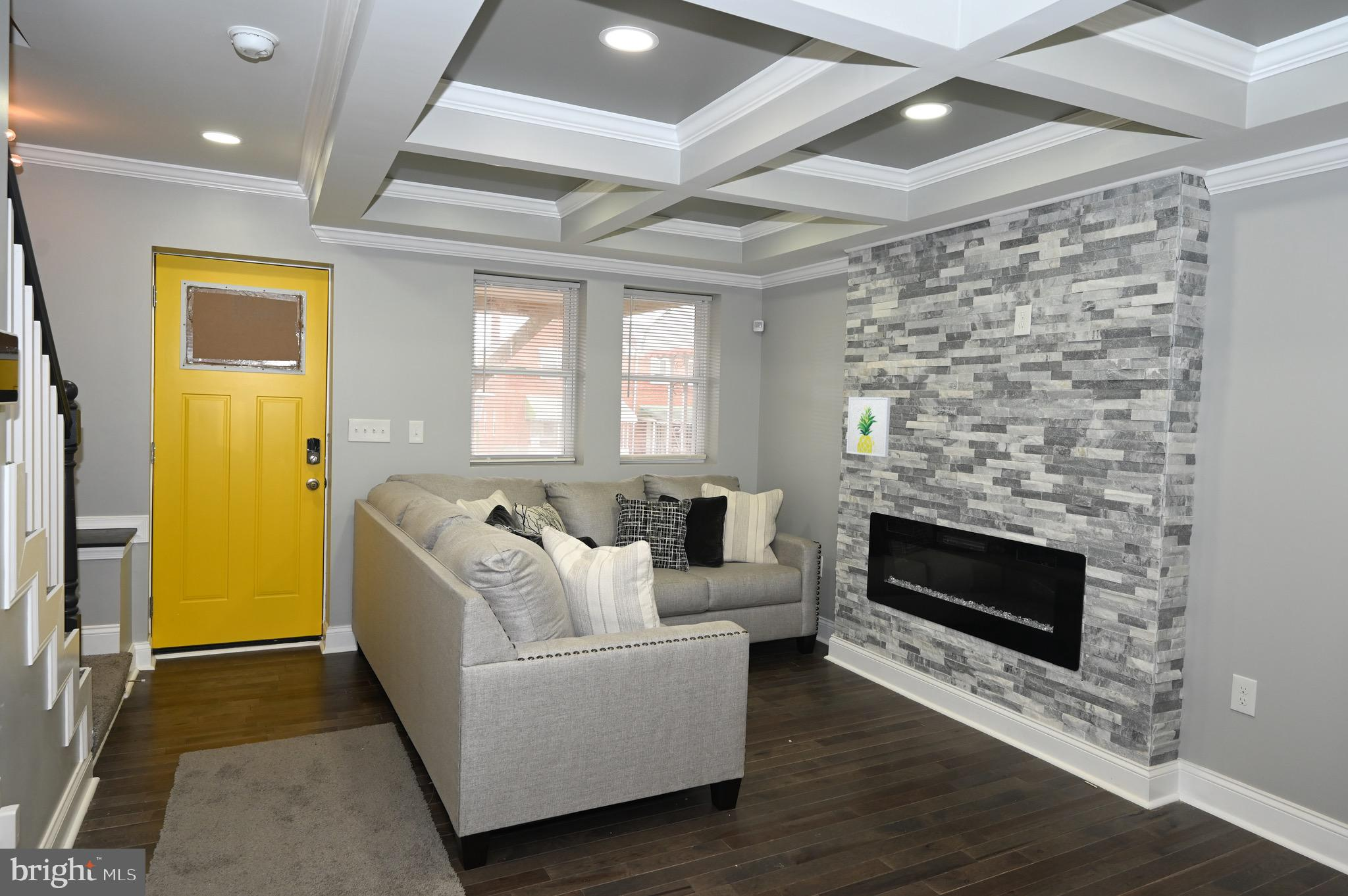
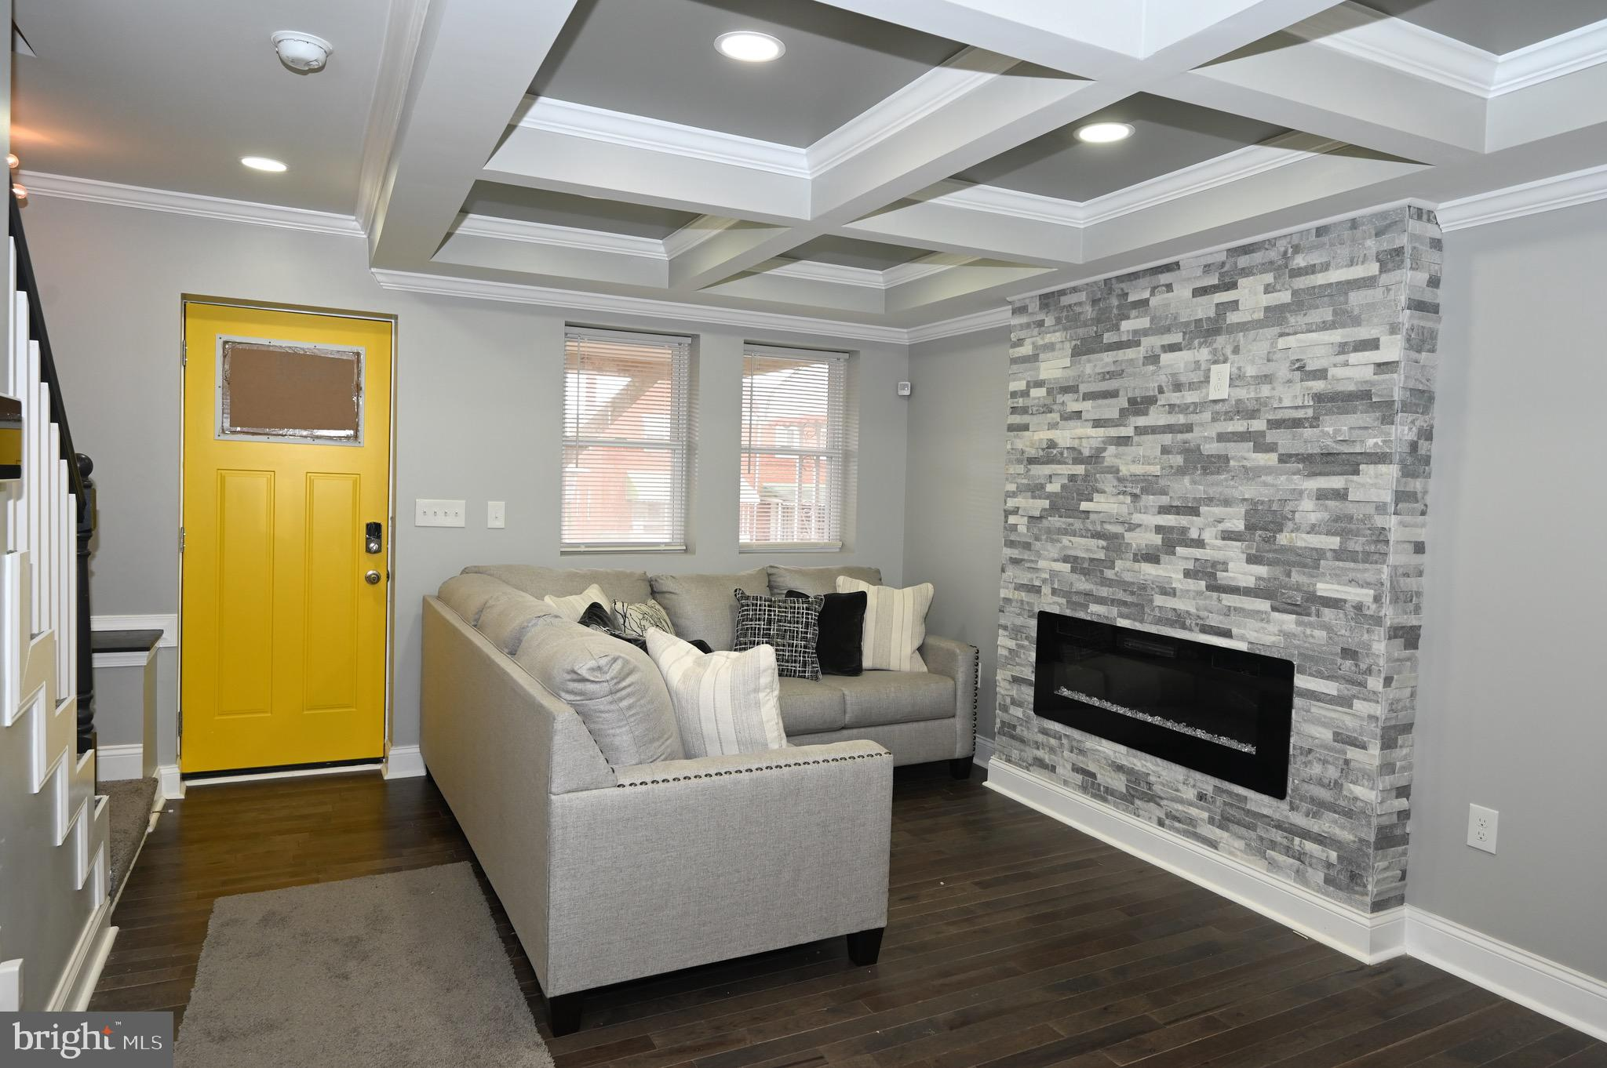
- wall art [846,397,891,458]
